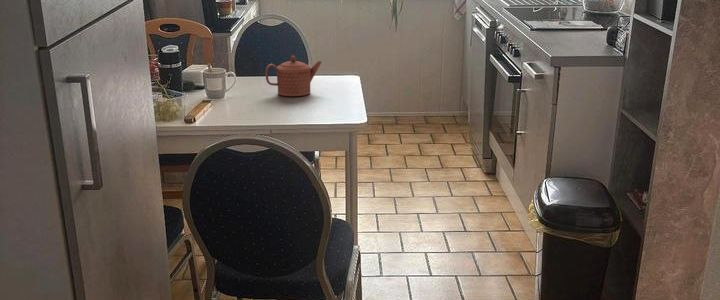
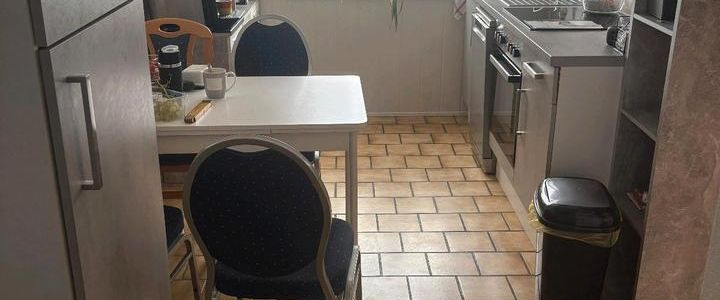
- teapot [264,55,323,97]
